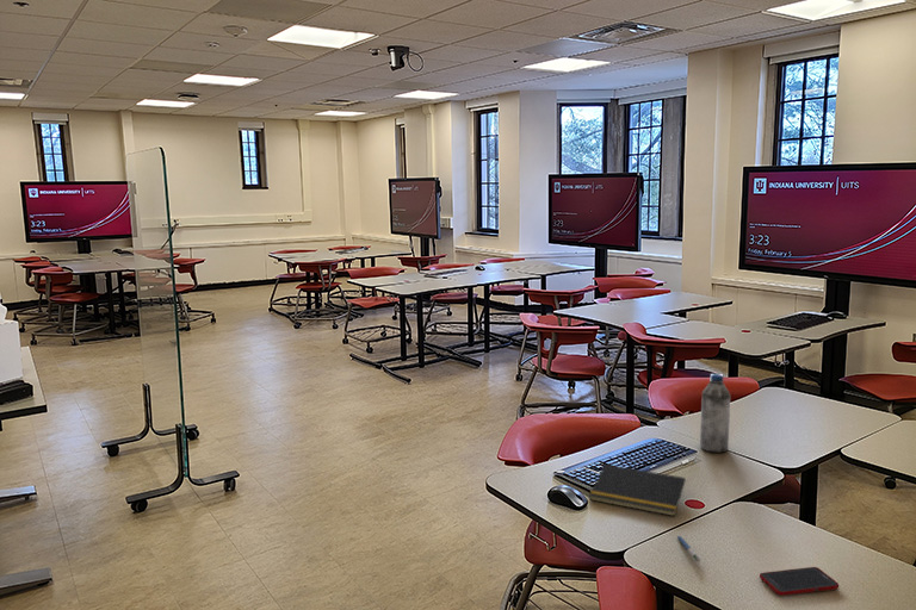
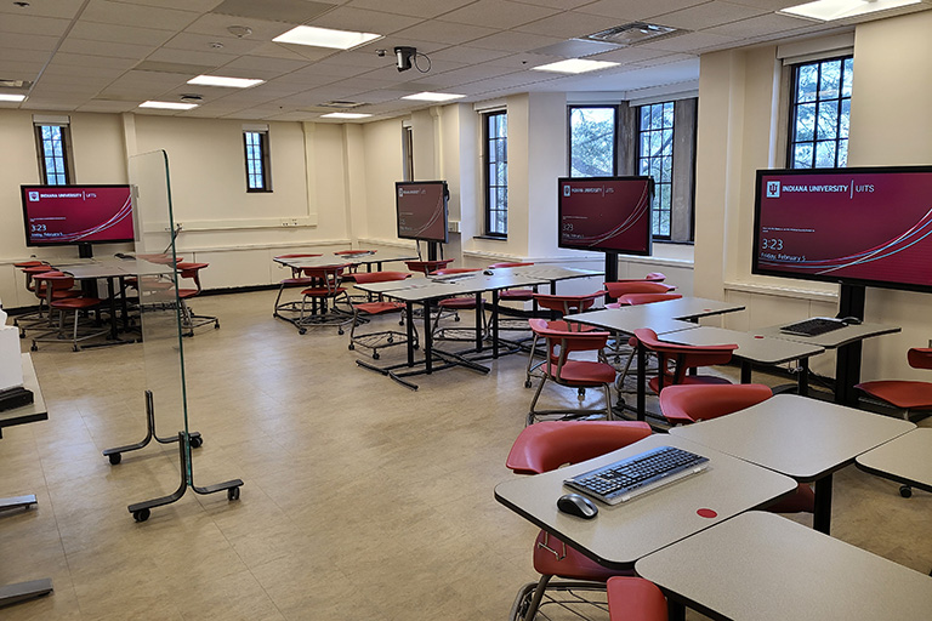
- pen [676,535,701,564]
- notepad [588,463,687,517]
- cell phone [759,566,840,597]
- water bottle [699,372,731,454]
